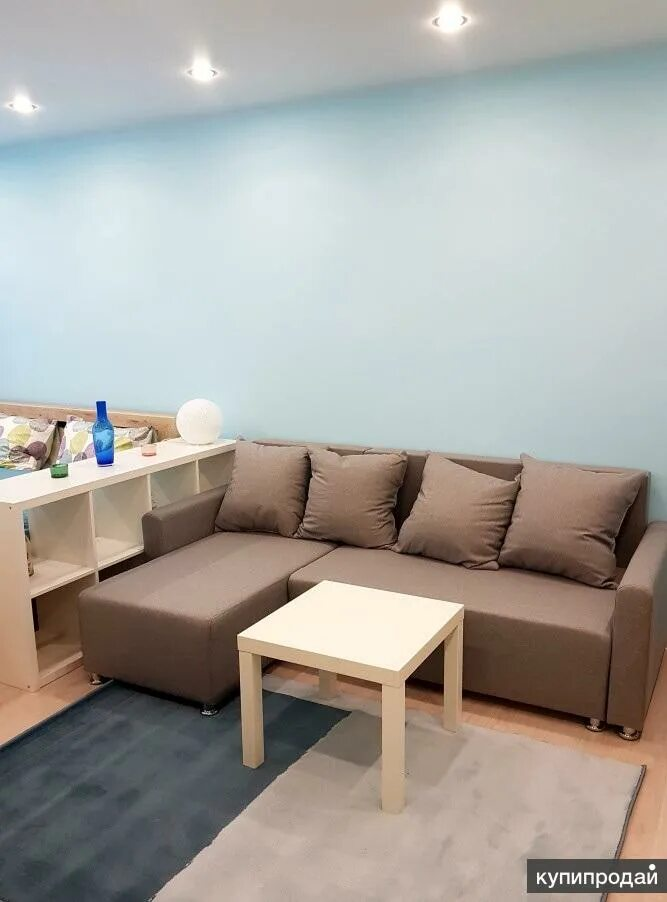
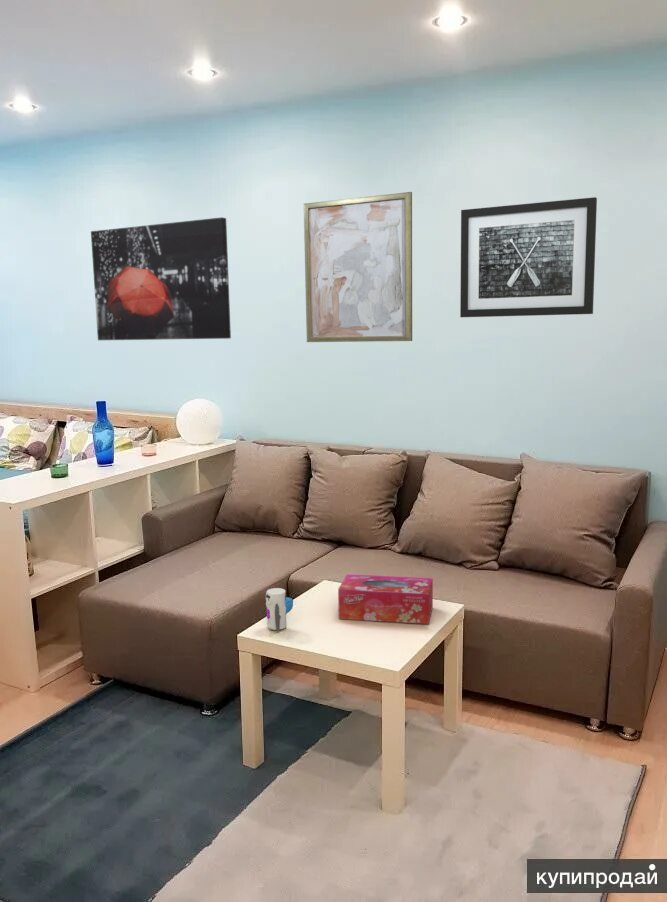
+ wall art [90,216,232,341]
+ toy [265,587,294,633]
+ tissue box [337,573,434,625]
+ wall art [303,191,413,343]
+ wall art [459,196,598,318]
